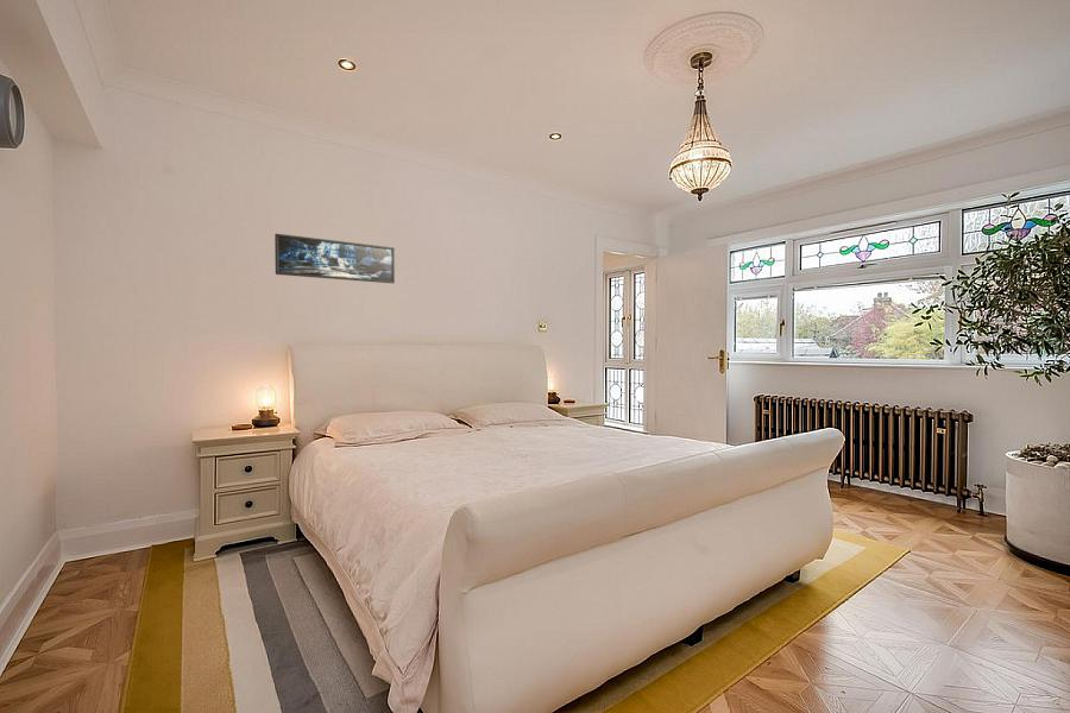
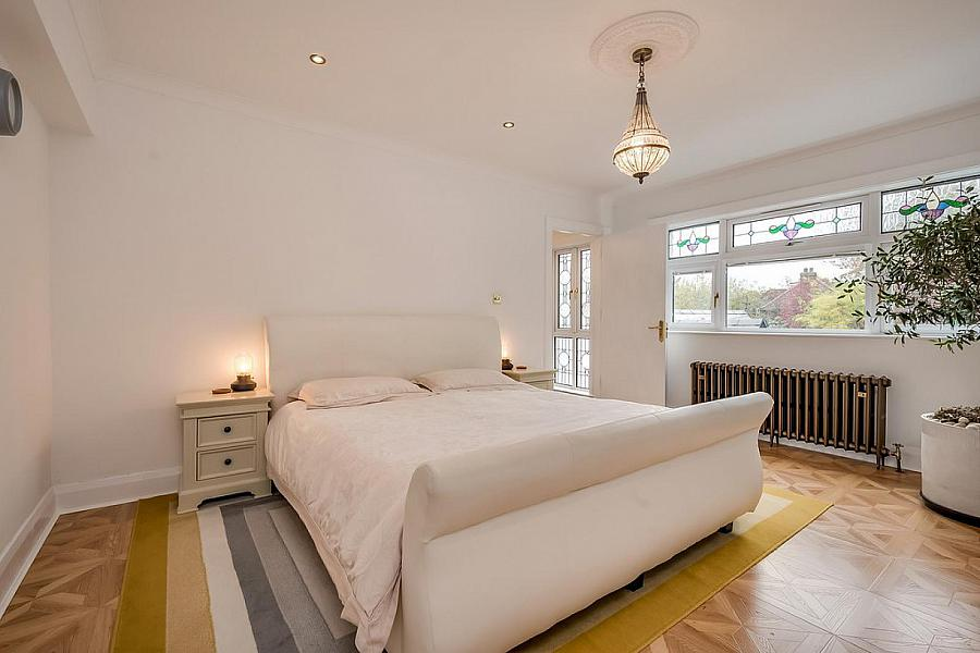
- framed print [273,233,396,284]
